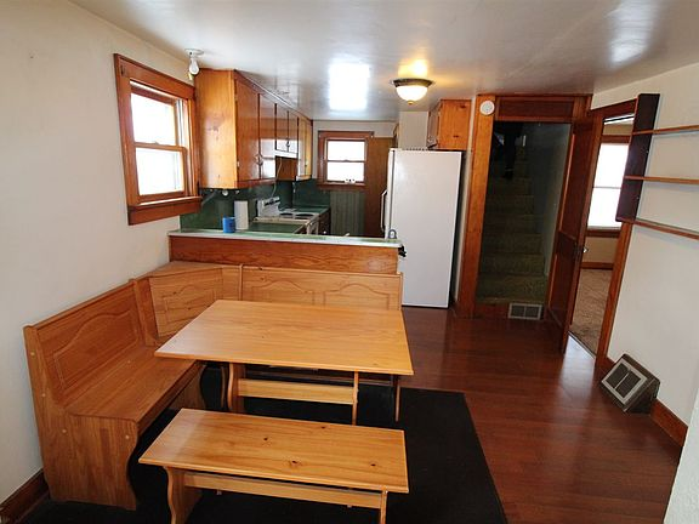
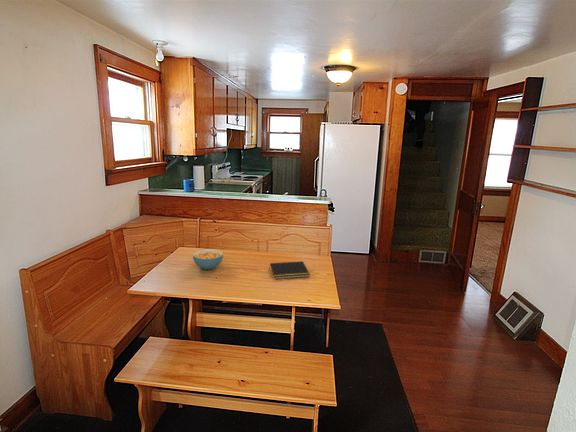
+ notepad [268,260,311,280]
+ cereal bowl [192,248,224,270]
